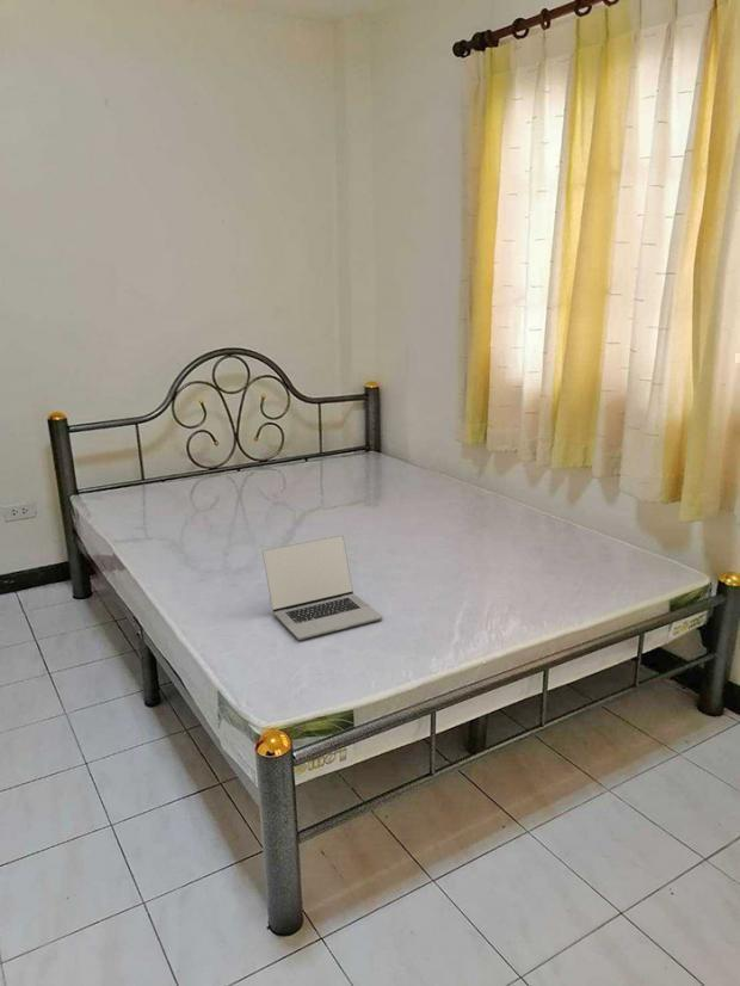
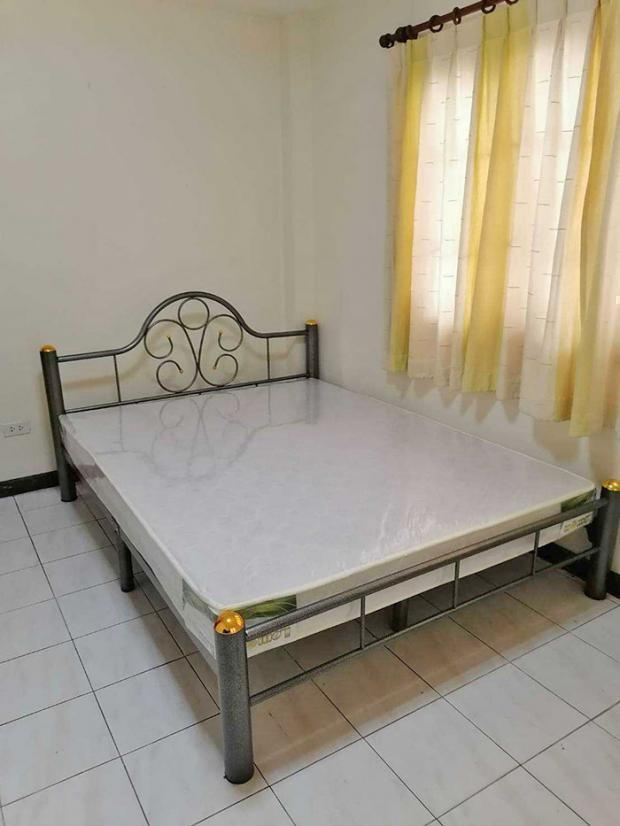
- laptop [261,535,384,641]
